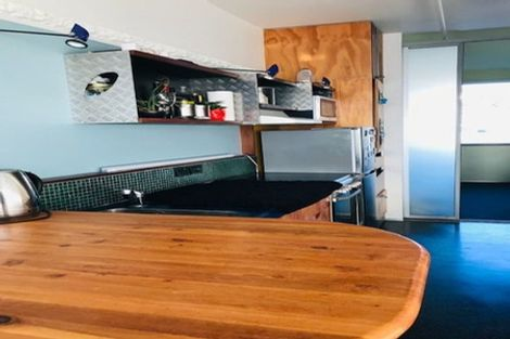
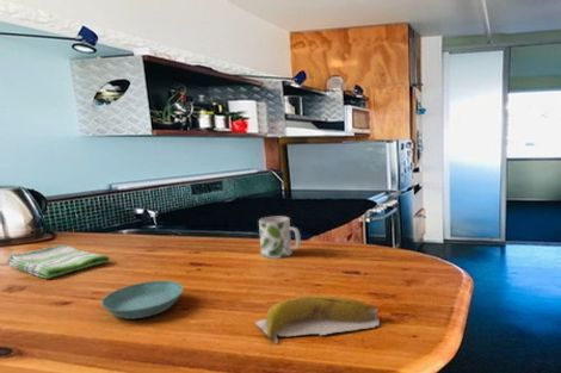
+ dish towel [6,243,110,280]
+ banana [254,296,381,344]
+ saucer [100,280,184,321]
+ mug [258,216,302,260]
